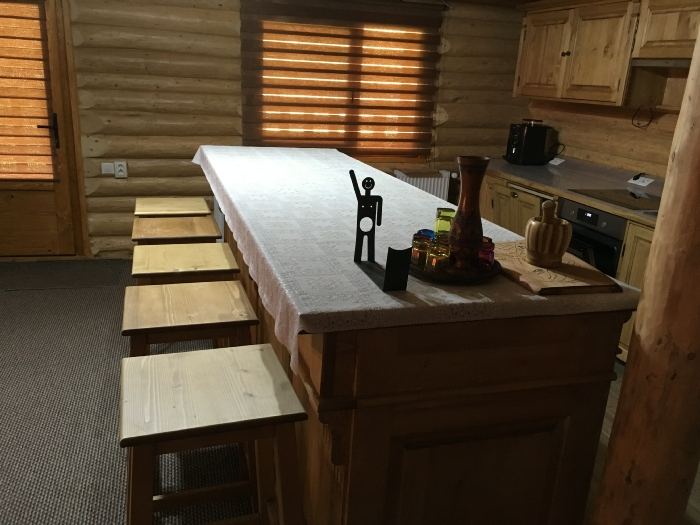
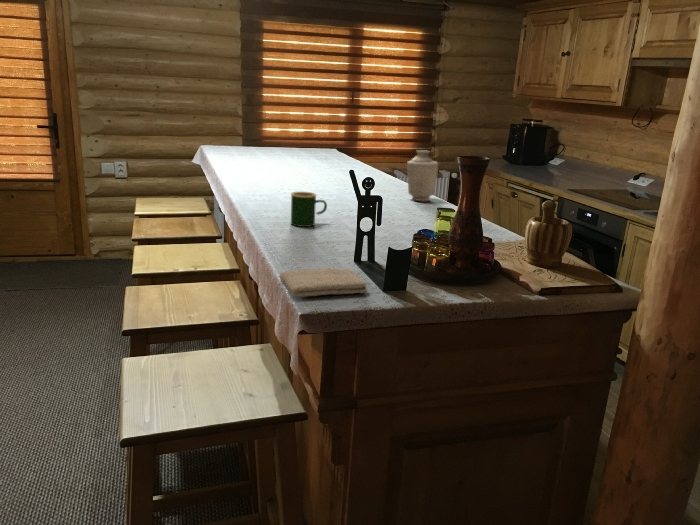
+ mug [290,191,328,228]
+ washcloth [278,267,368,298]
+ vase [406,149,439,202]
